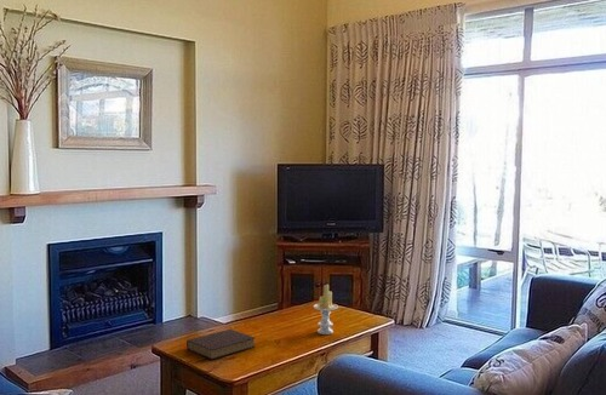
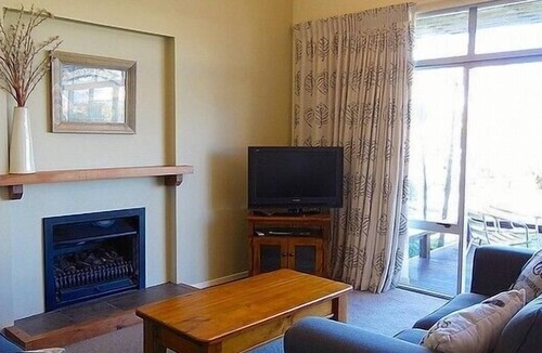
- candle [313,284,339,336]
- book [185,328,256,361]
